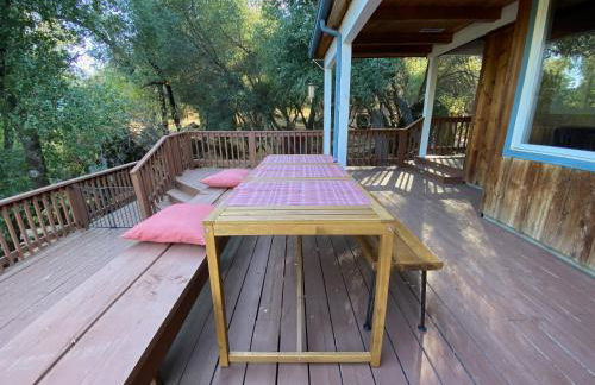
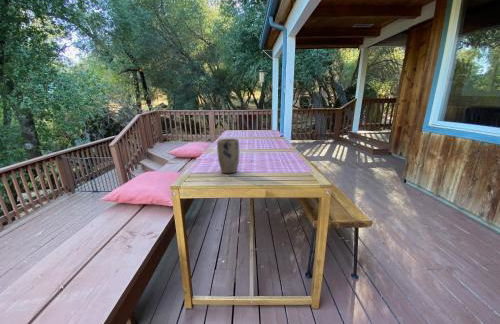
+ plant pot [216,138,240,174]
